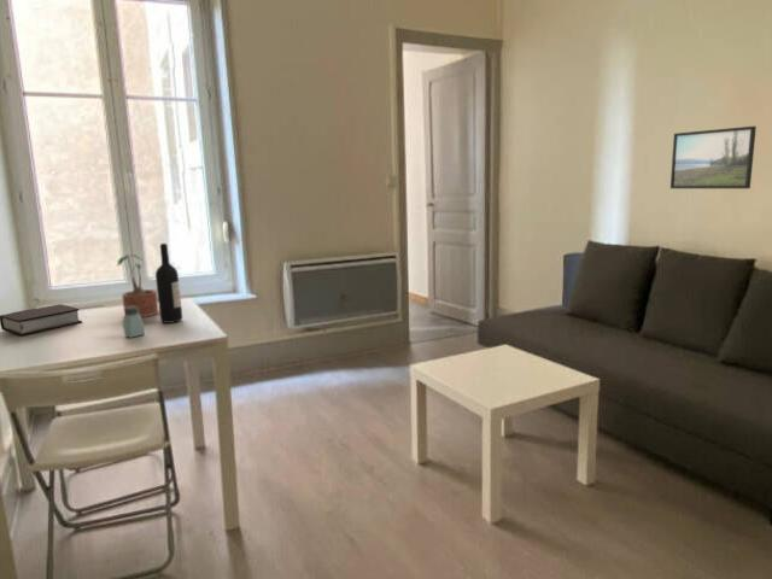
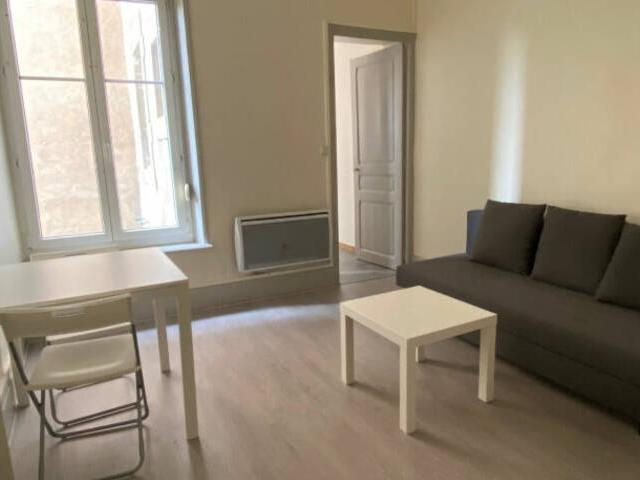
- wine bottle [154,242,183,324]
- bible [0,303,83,337]
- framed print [669,125,758,189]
- potted plant [117,253,159,318]
- saltshaker [122,306,146,339]
